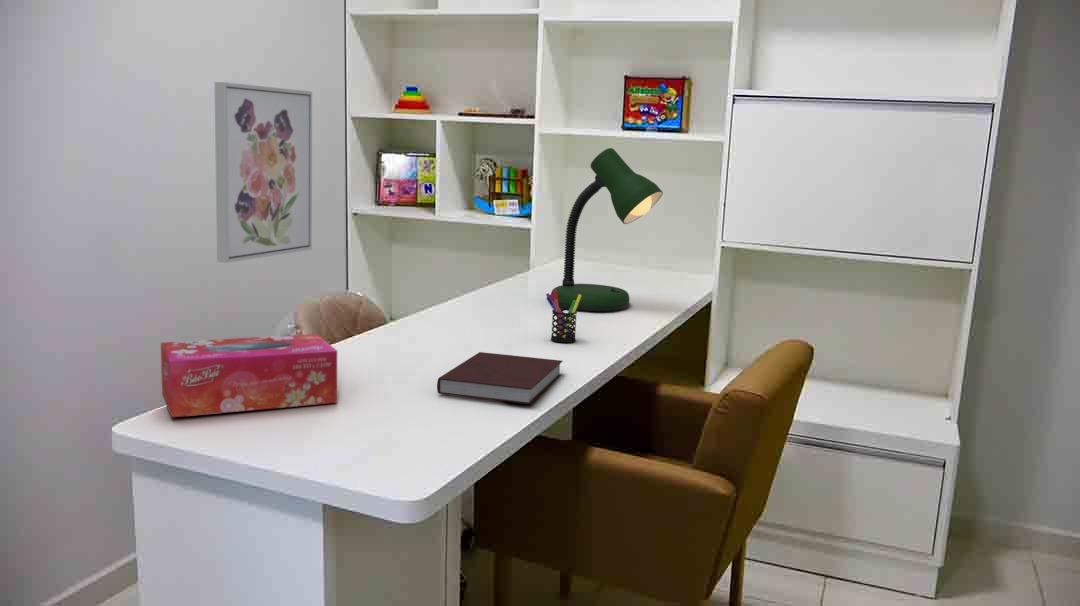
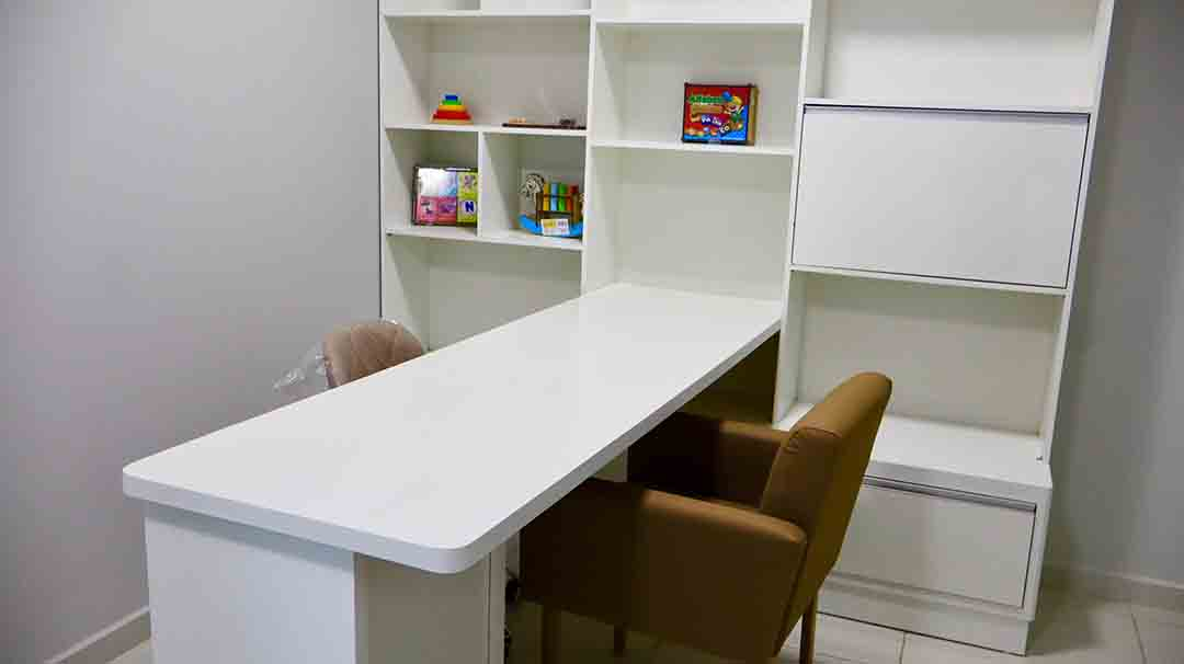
- pen holder [545,290,582,343]
- desk lamp [550,147,664,312]
- tissue box [160,333,338,418]
- notebook [436,351,564,405]
- wall art [213,81,313,264]
